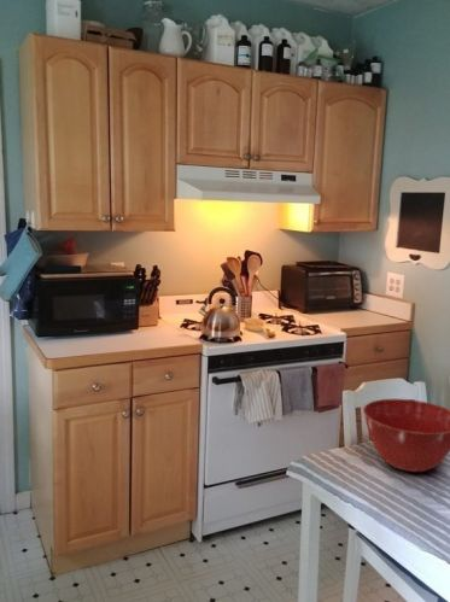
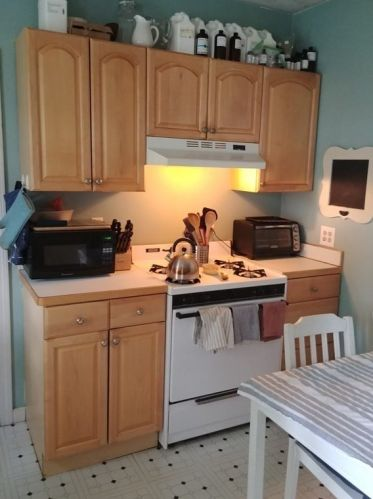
- mixing bowl [362,398,450,473]
